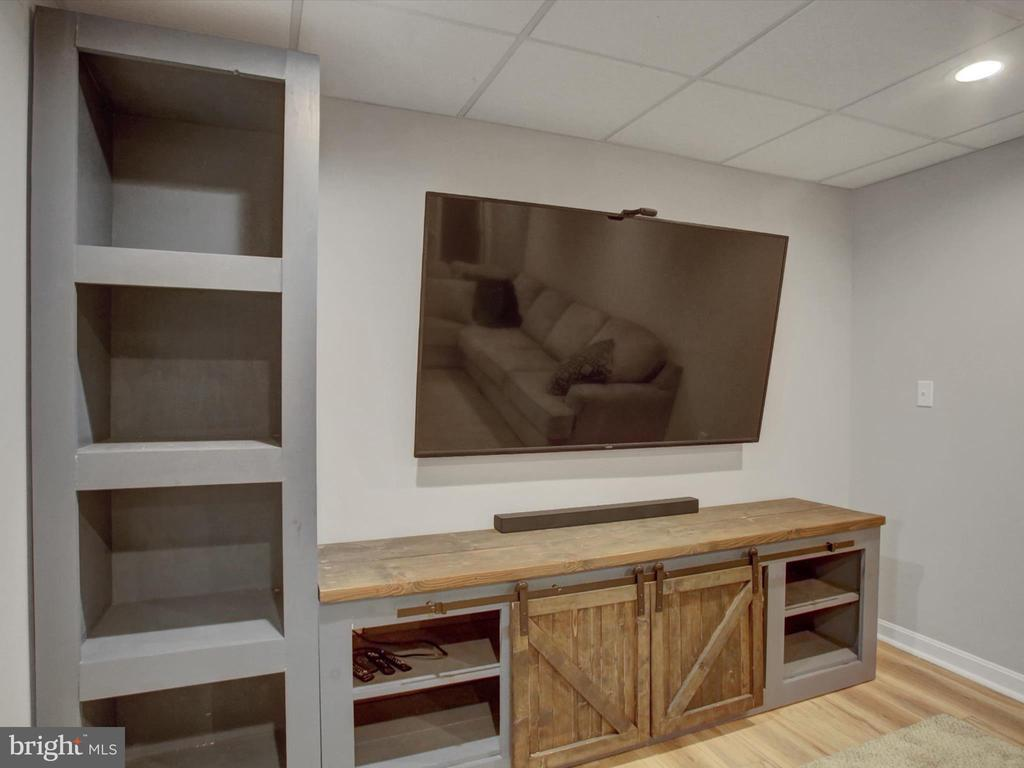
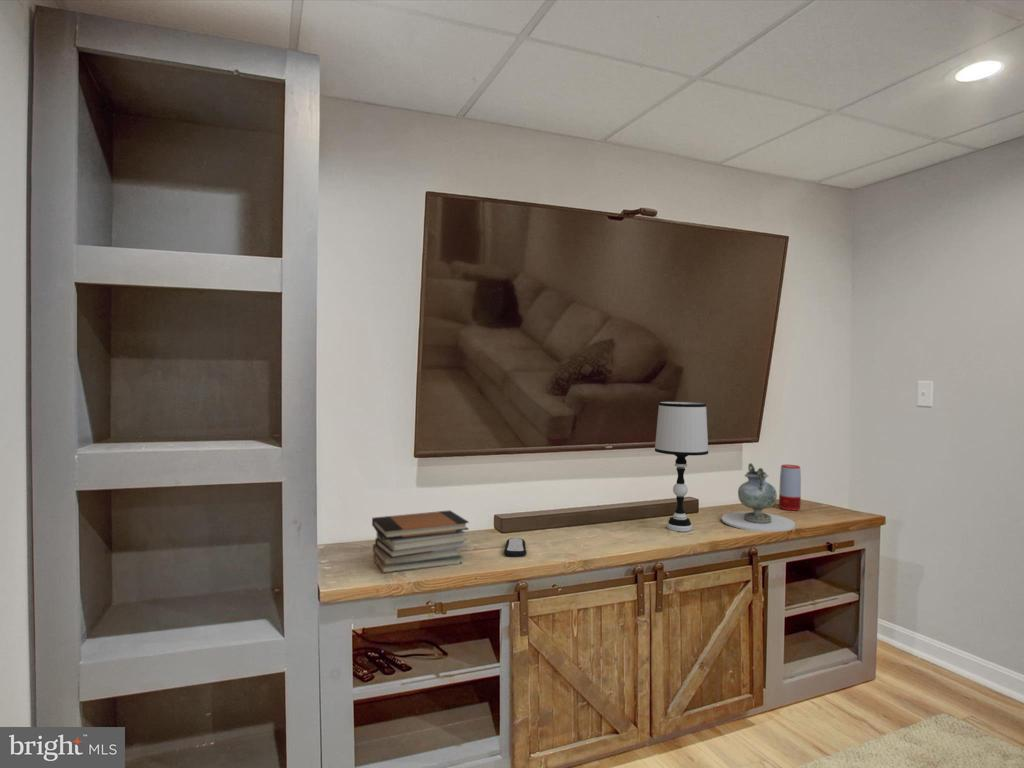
+ table lamp [654,401,709,533]
+ speaker [778,464,802,511]
+ book stack [371,509,470,574]
+ decorative vase [721,462,796,532]
+ remote control [503,537,527,558]
